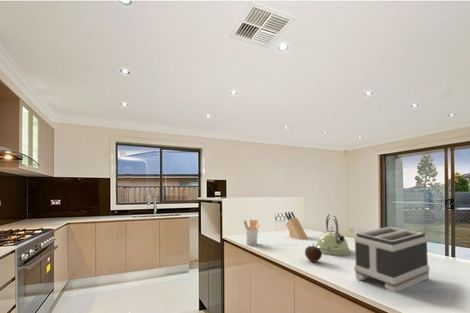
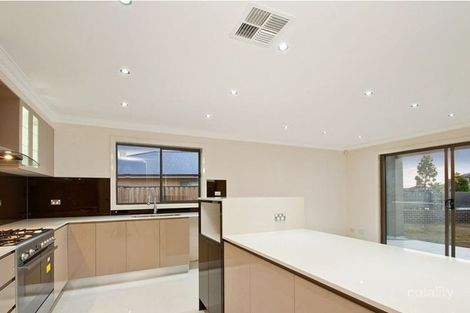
- kettle [315,213,351,256]
- utensil holder [243,219,261,246]
- knife block [284,211,309,241]
- fruit [304,242,323,263]
- toaster [353,226,431,293]
